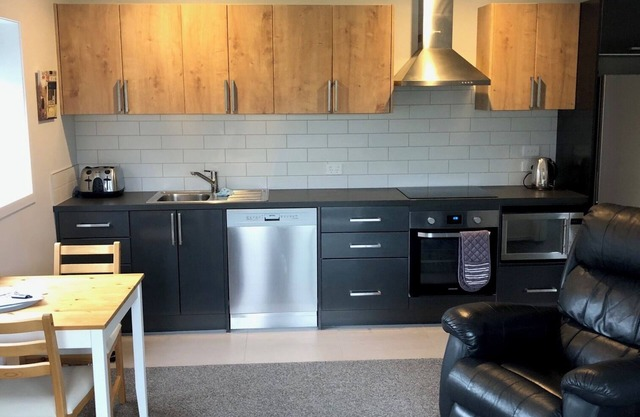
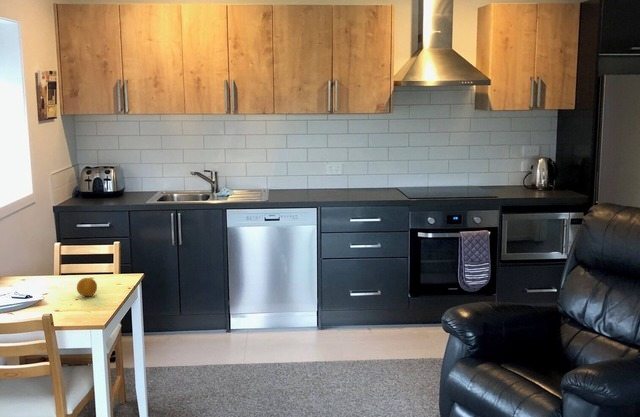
+ fruit [76,277,98,297]
